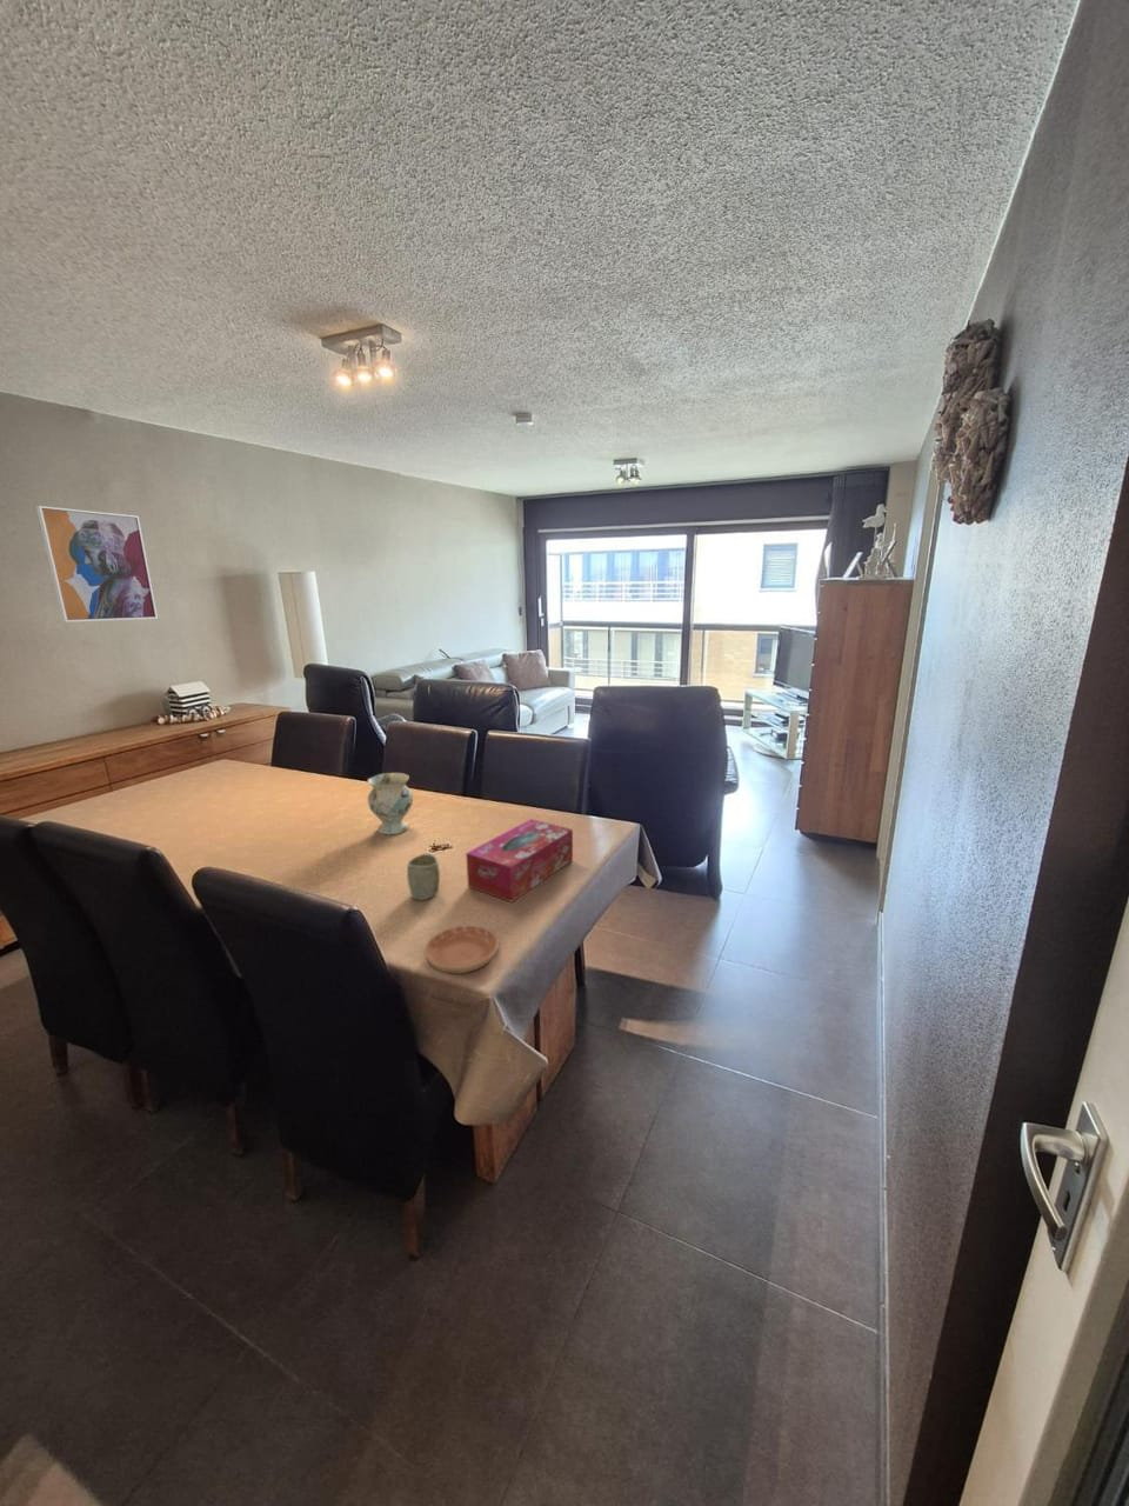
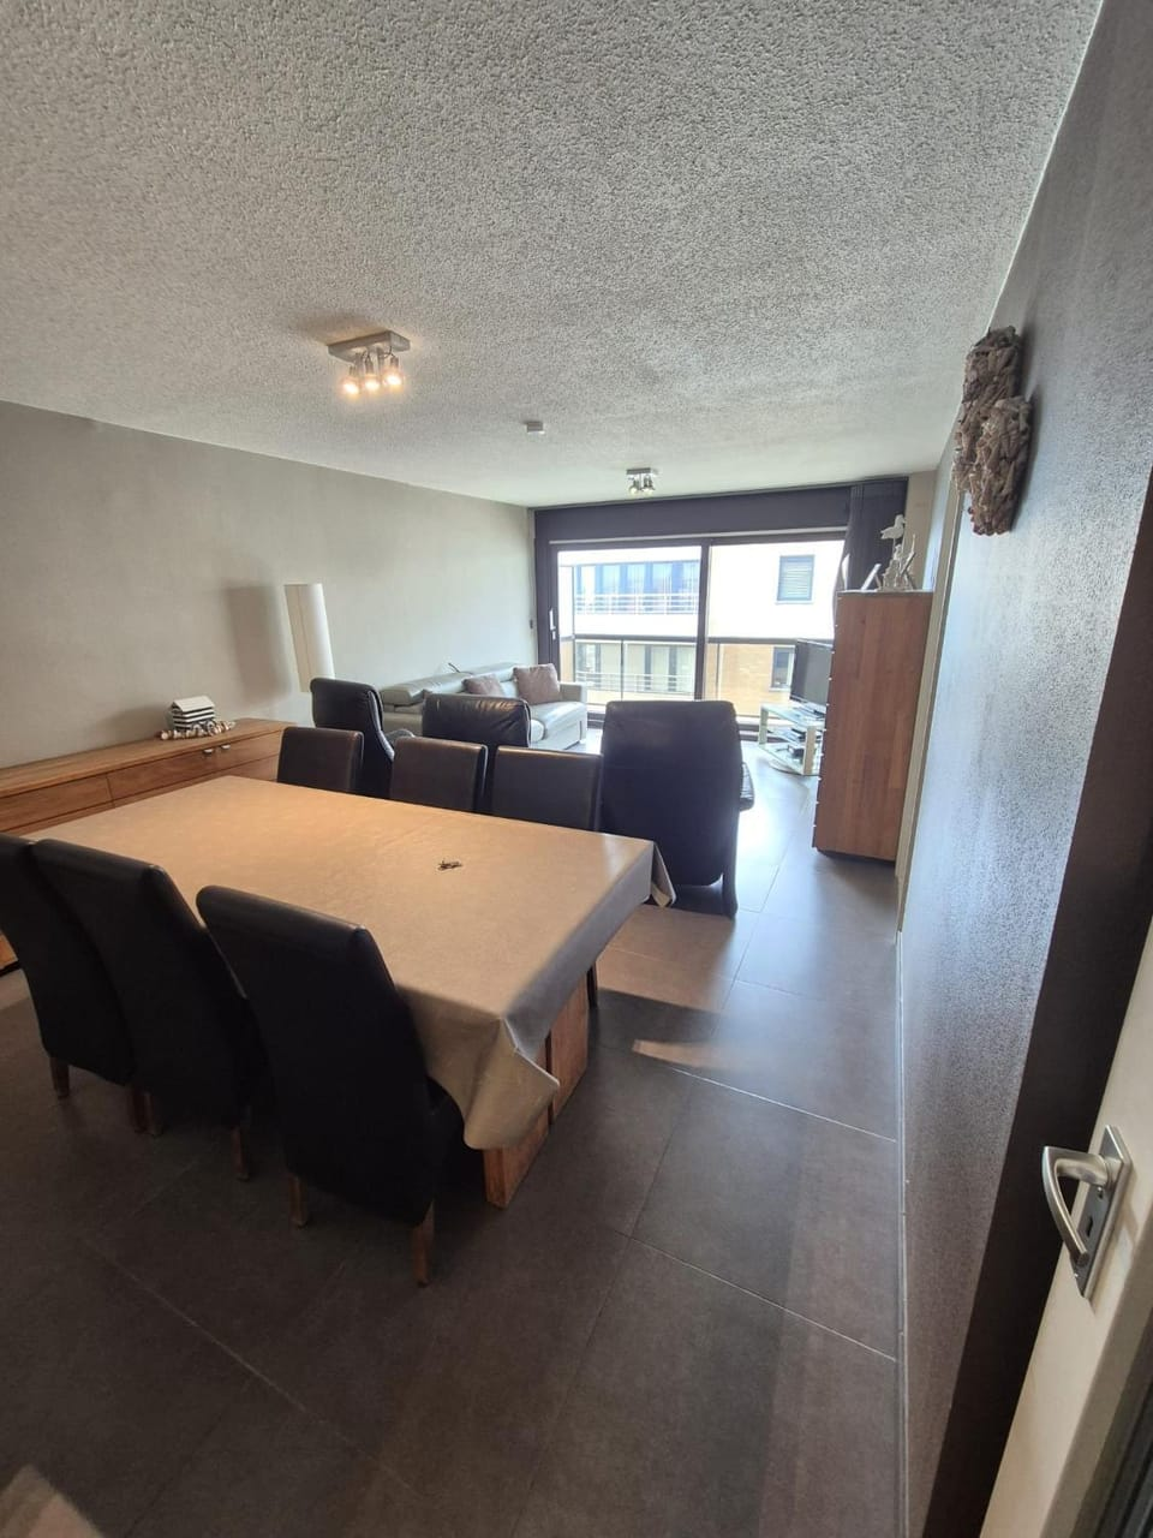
- vase [365,772,414,835]
- tissue box [465,818,574,904]
- saucer [423,924,499,976]
- cup [406,853,441,901]
- wall art [36,505,159,624]
